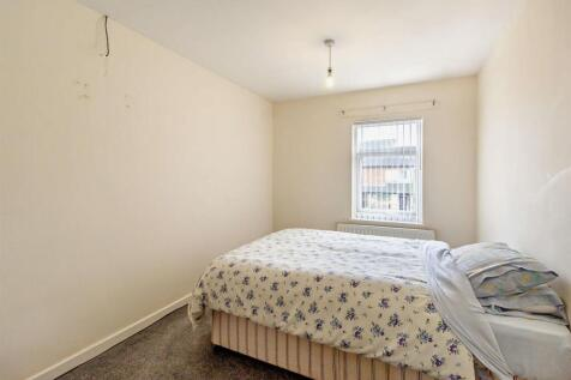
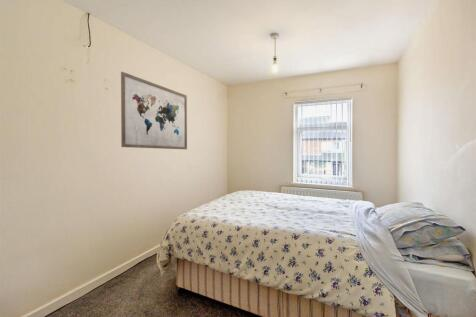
+ wall art [120,71,188,150]
